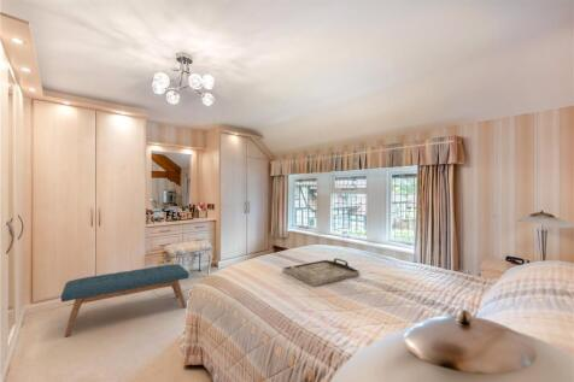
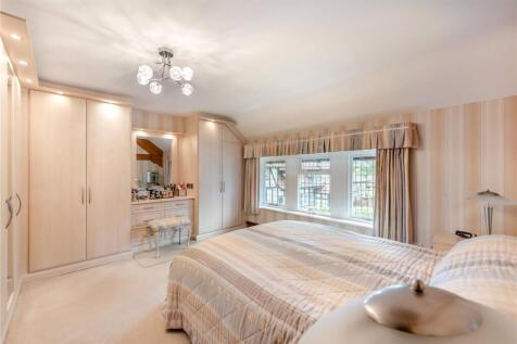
- serving tray [281,257,361,287]
- bench [60,263,189,337]
